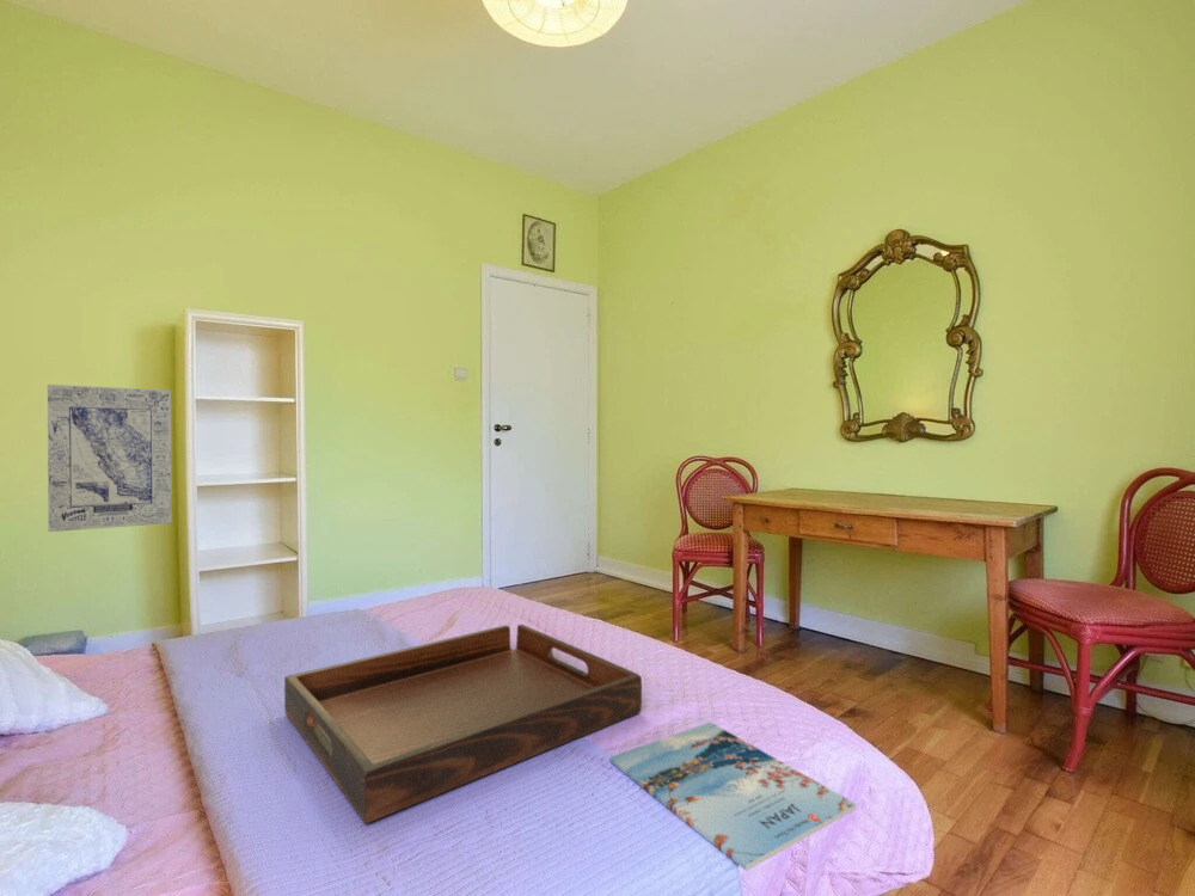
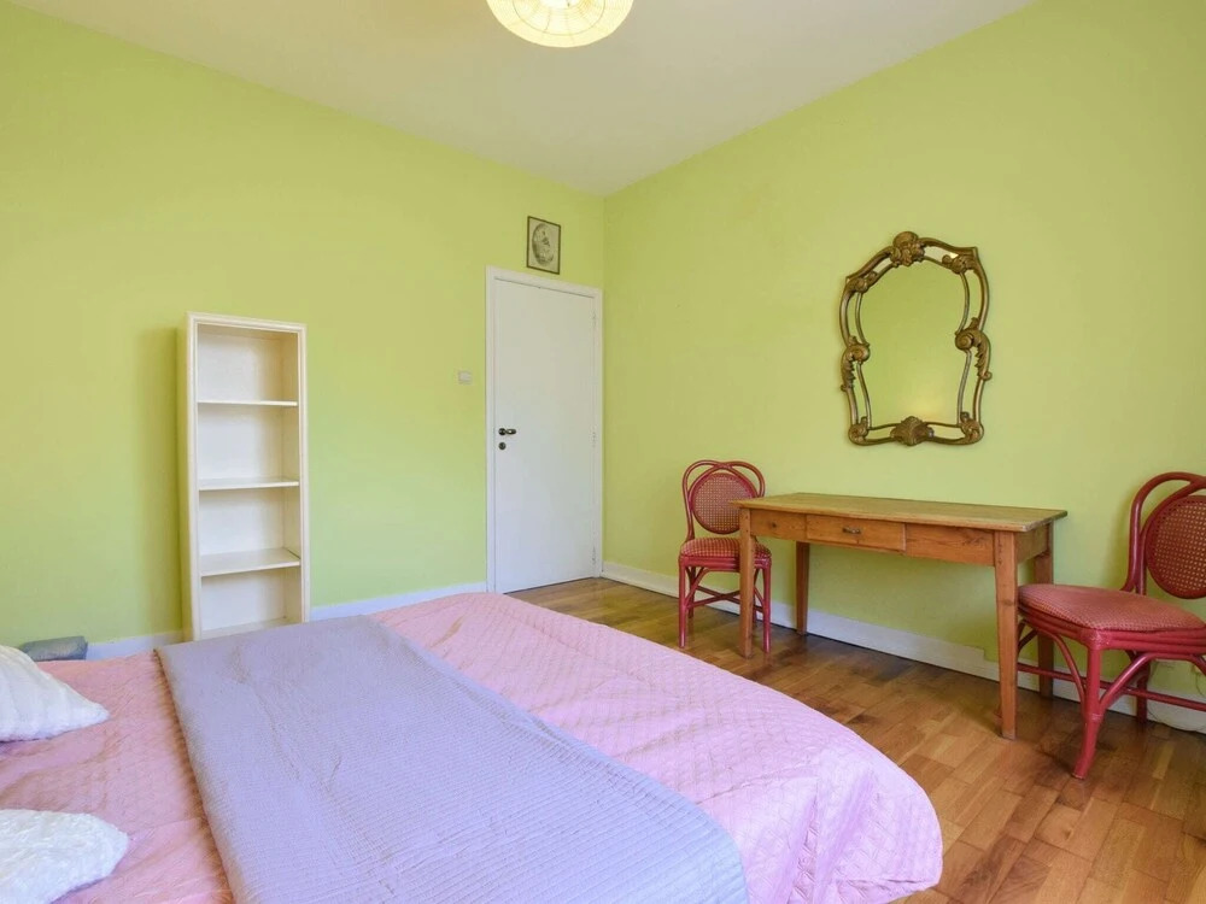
- magazine [609,720,857,872]
- wall art [47,383,172,533]
- serving tray [283,624,643,824]
